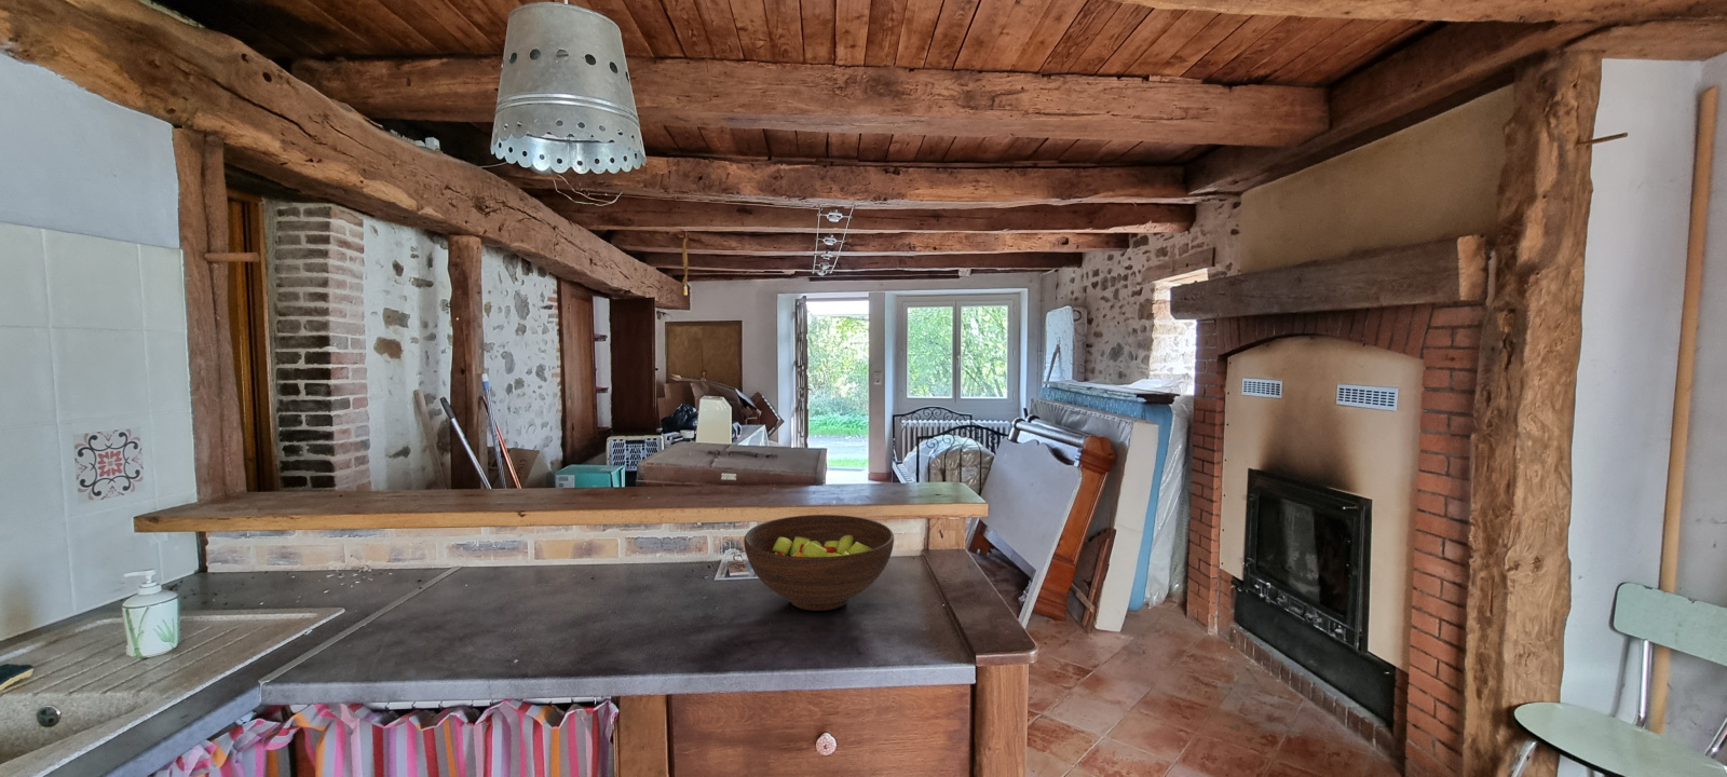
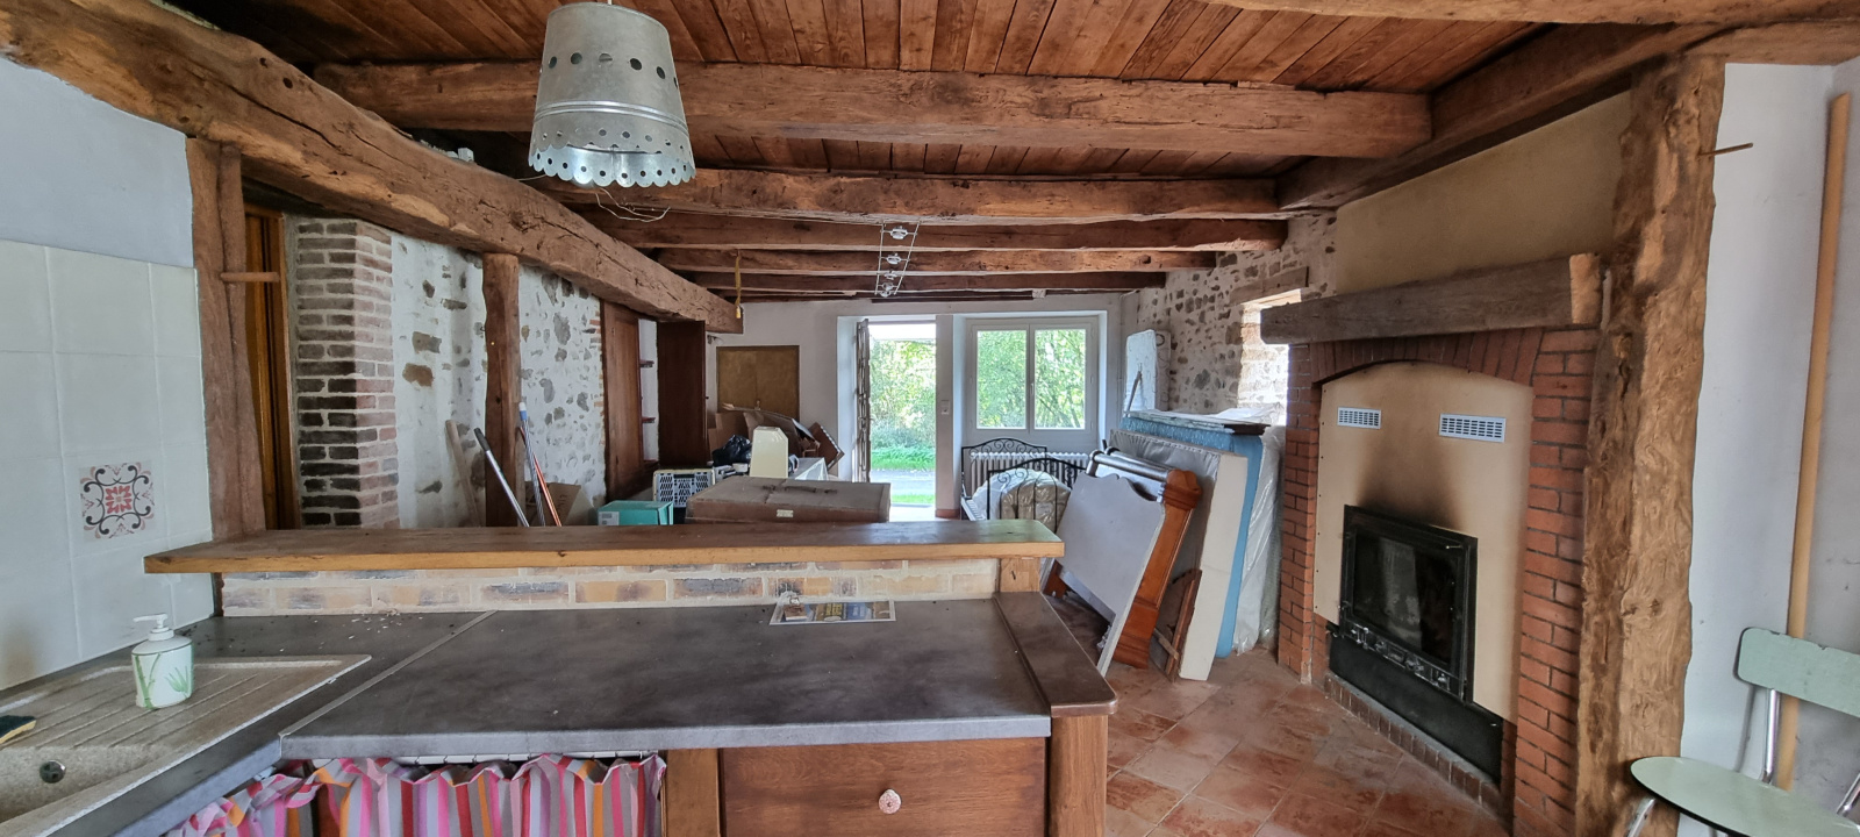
- fruit bowl [742,514,894,612]
